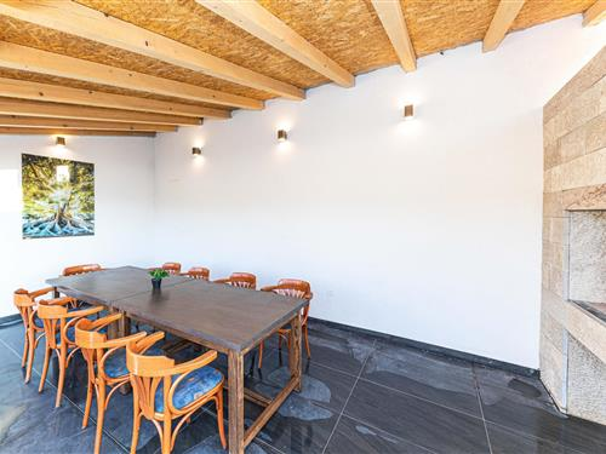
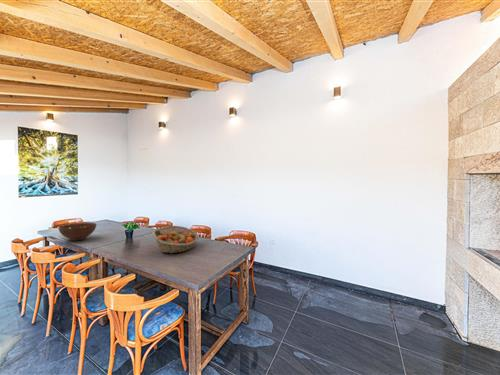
+ fruit basket [151,225,200,254]
+ fruit bowl [58,222,97,241]
